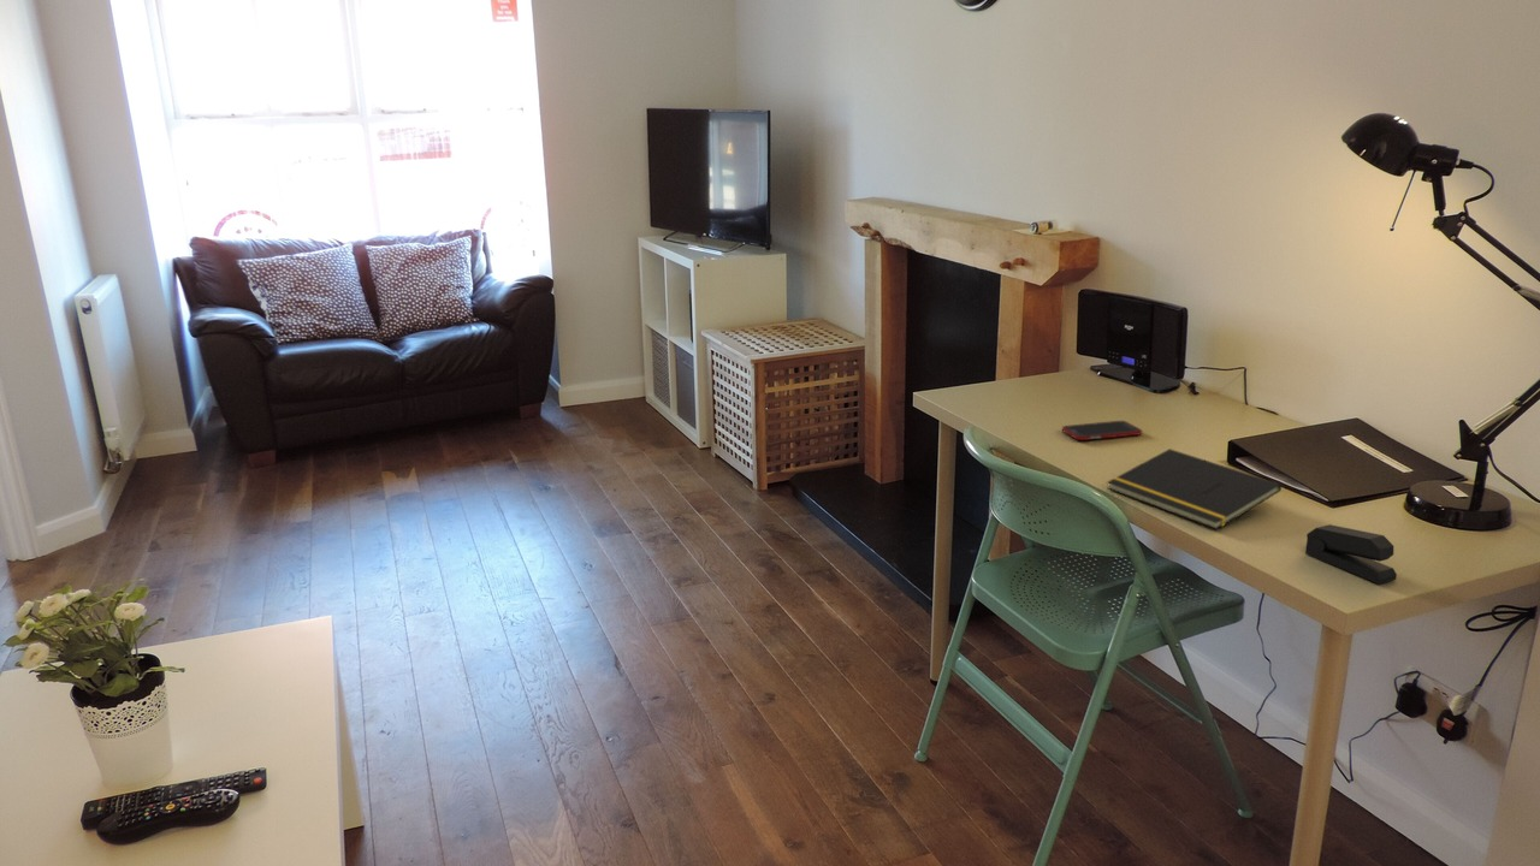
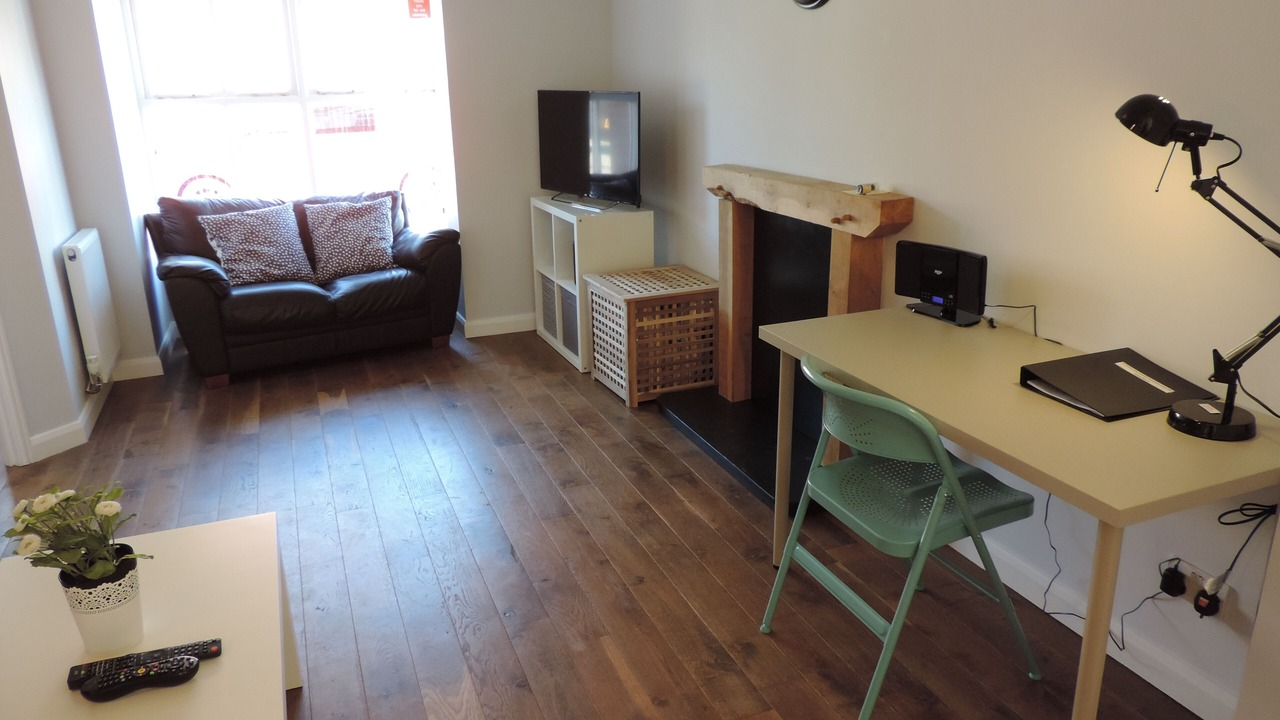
- notepad [1107,447,1283,530]
- cell phone [1061,420,1143,441]
- stapler [1304,523,1398,586]
